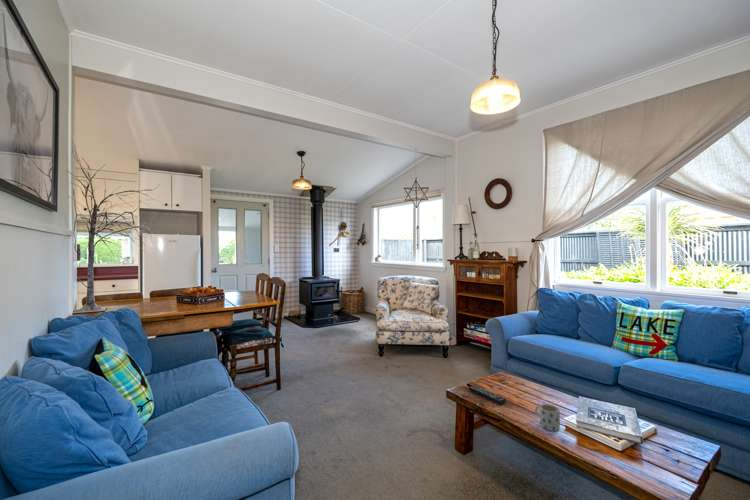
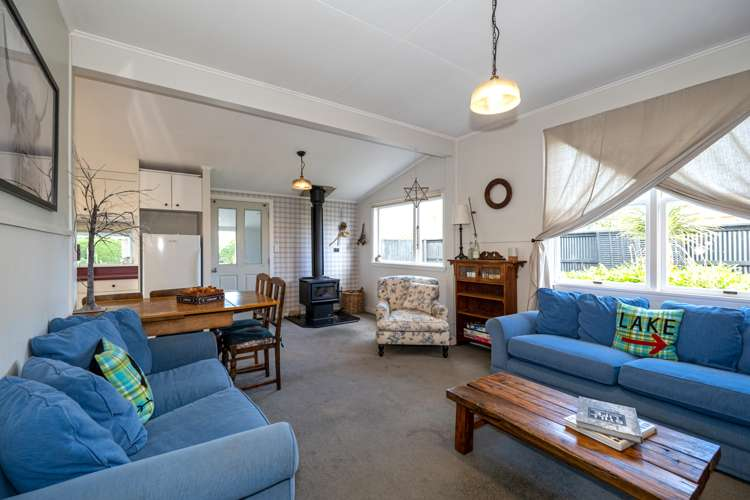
- mug [534,403,561,432]
- remote control [468,385,507,405]
